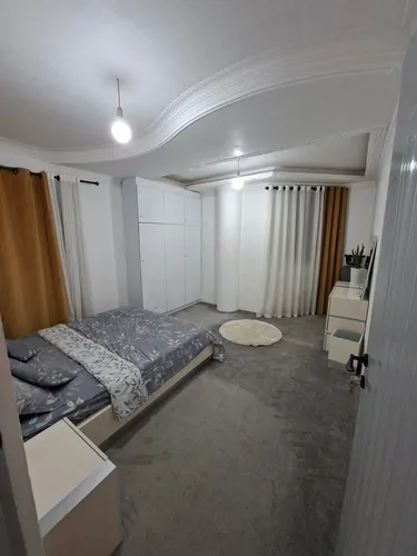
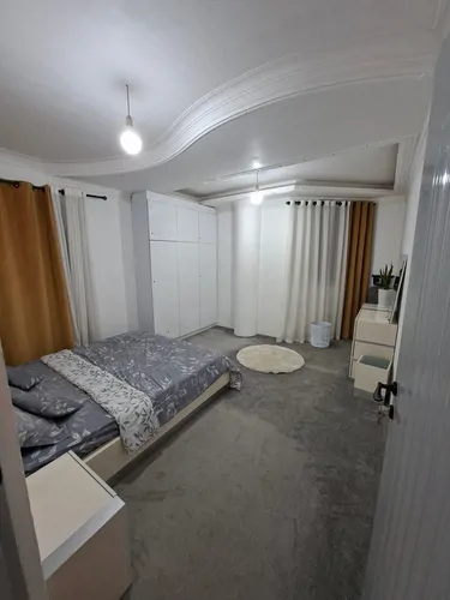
+ waste bin [310,320,332,349]
